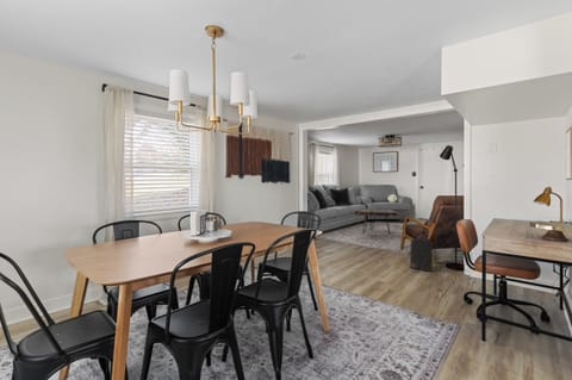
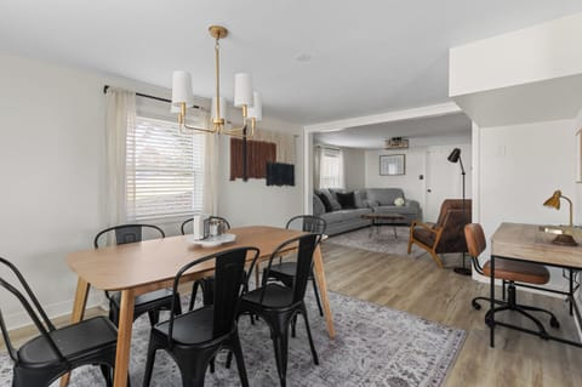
- backpack [409,235,434,273]
